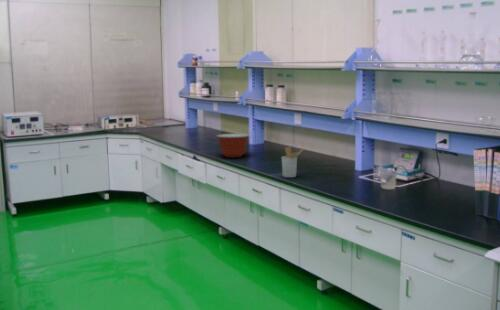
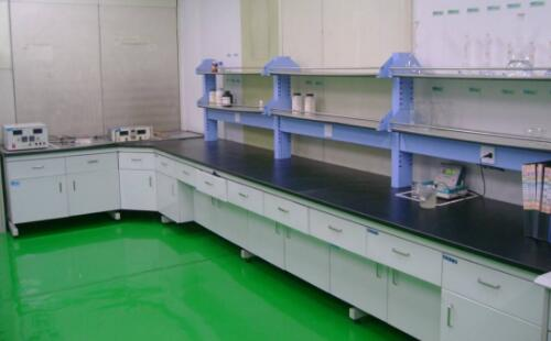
- utensil holder [281,146,305,178]
- mixing bowl [216,133,251,158]
